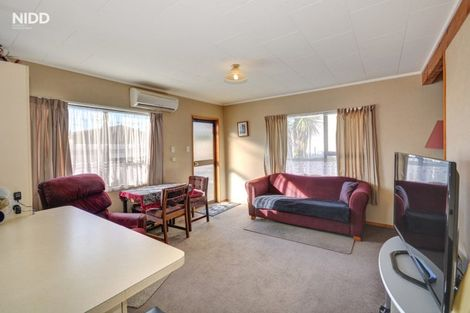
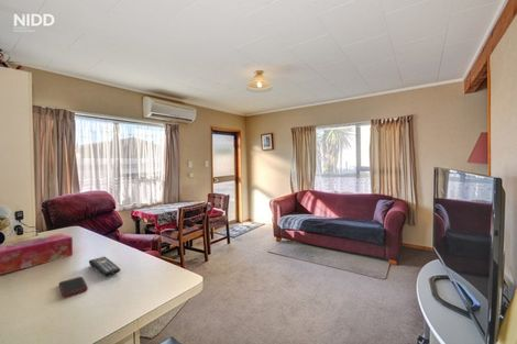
+ tissue box [0,233,74,276]
+ remote control [88,256,122,277]
+ cell phone [58,276,89,298]
